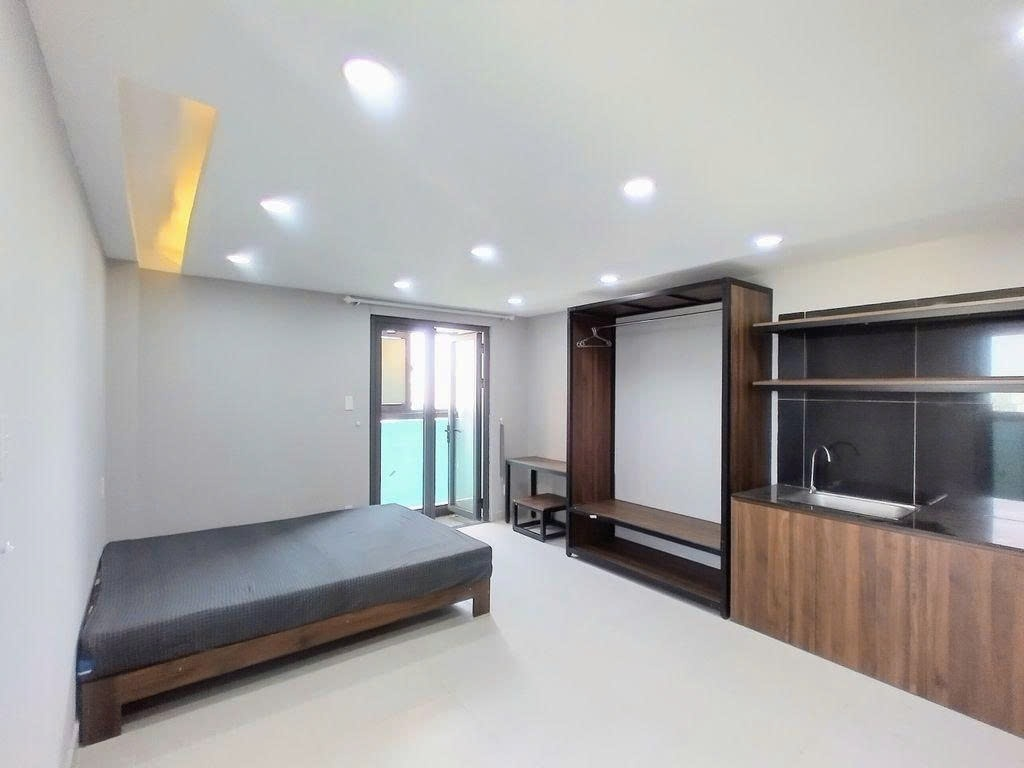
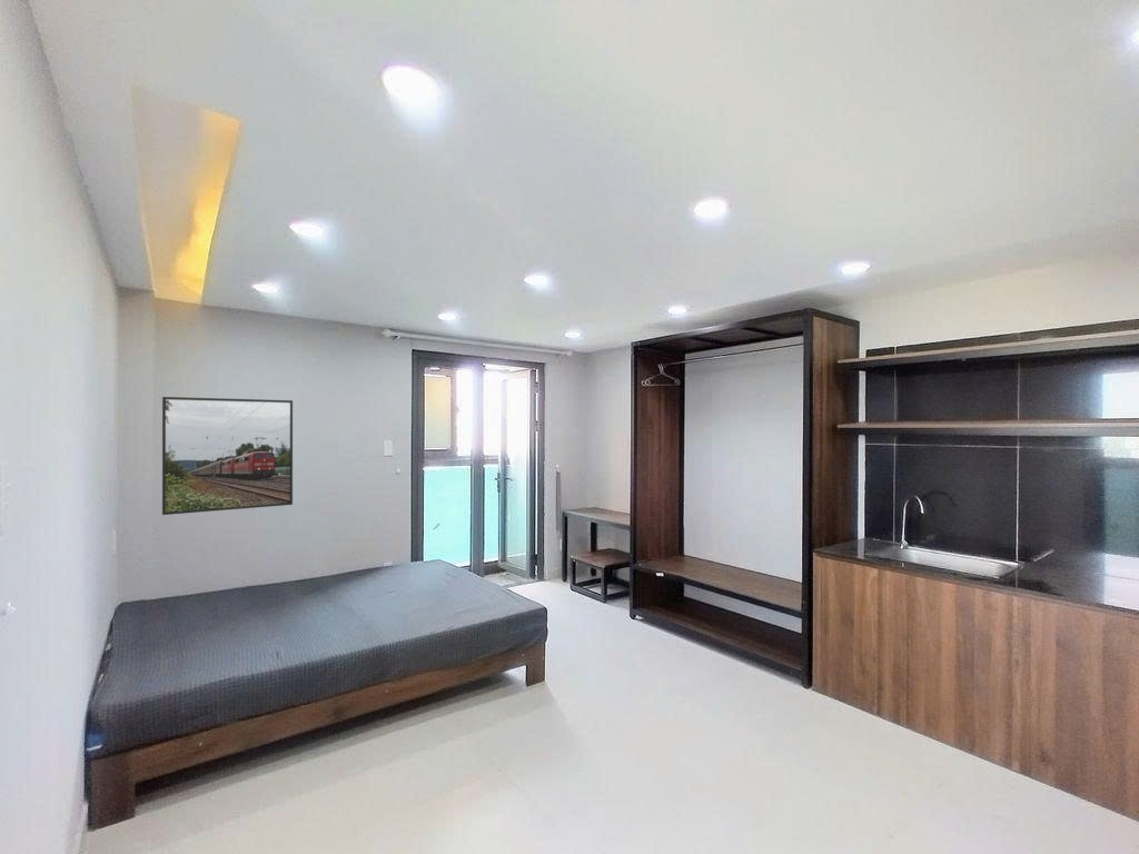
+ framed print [161,396,294,516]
